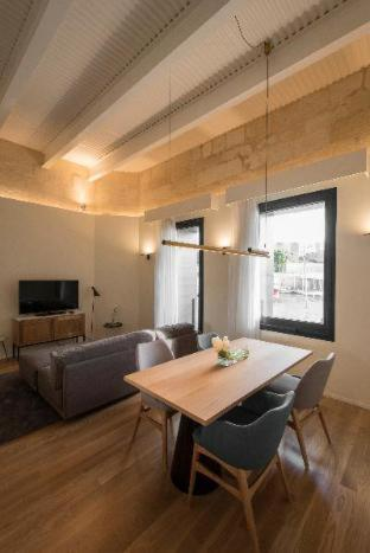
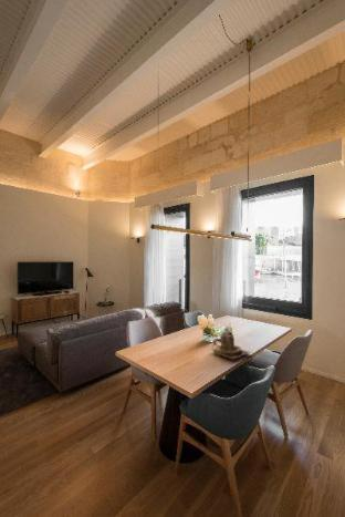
+ teapot [210,327,251,361]
